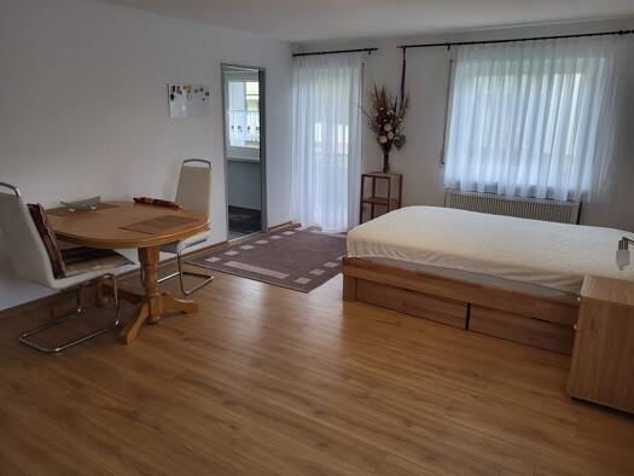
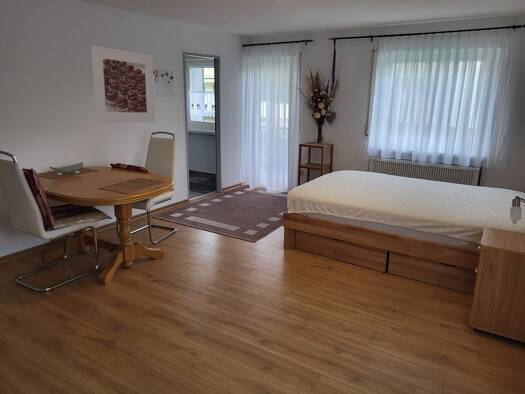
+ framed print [90,45,156,124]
